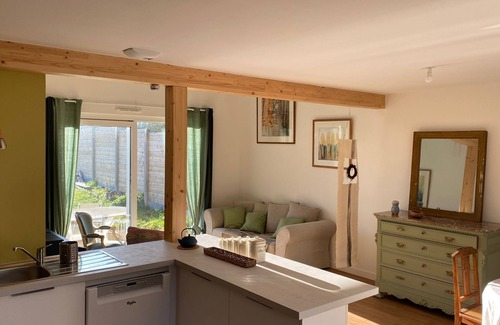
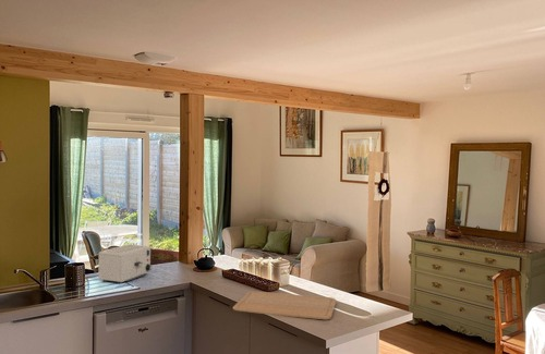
+ toaster [97,243,154,284]
+ chopping board [232,290,337,320]
